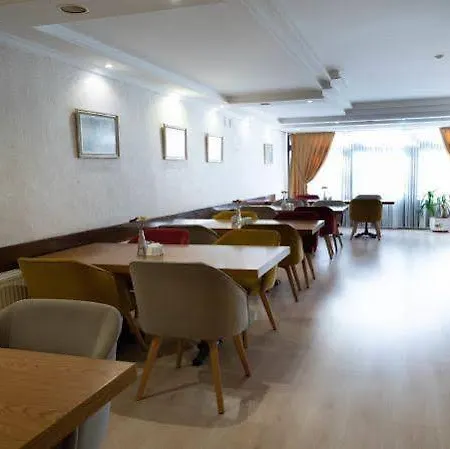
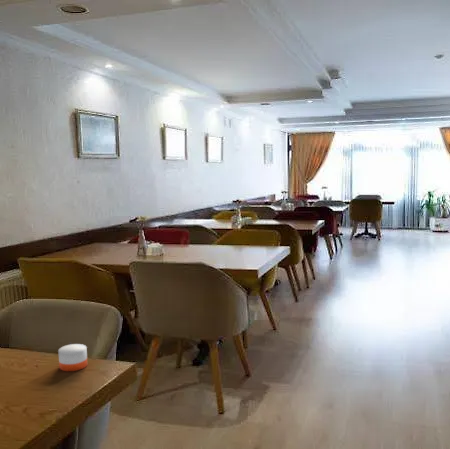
+ candle [57,330,88,372]
